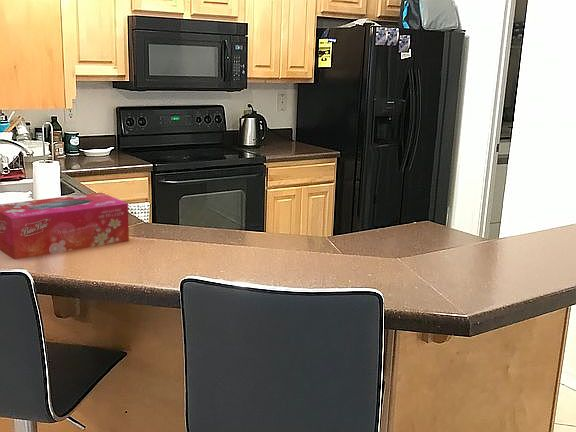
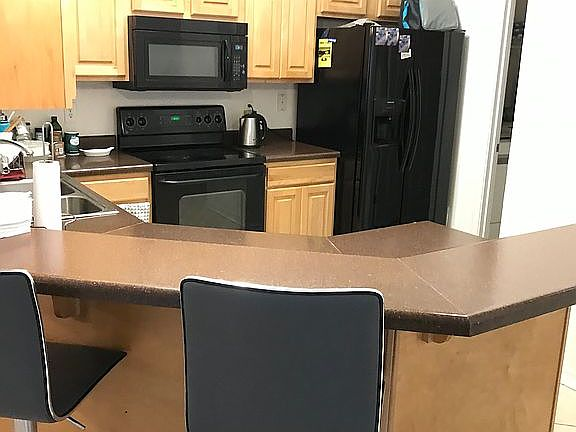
- tissue box [0,192,130,261]
